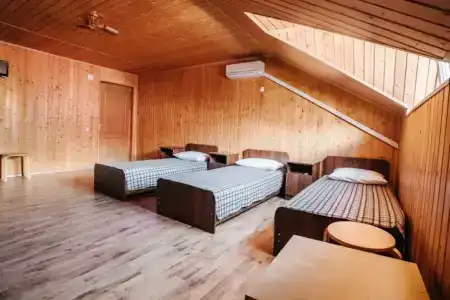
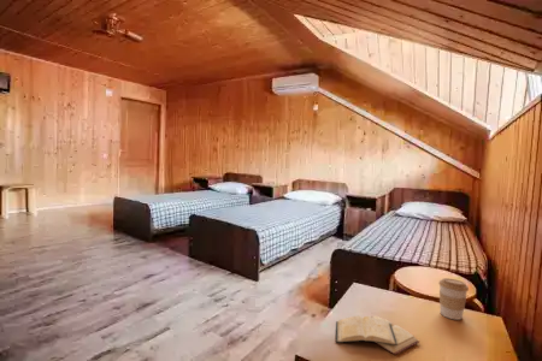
+ diary [335,315,420,356]
+ coffee cup [437,277,470,321]
